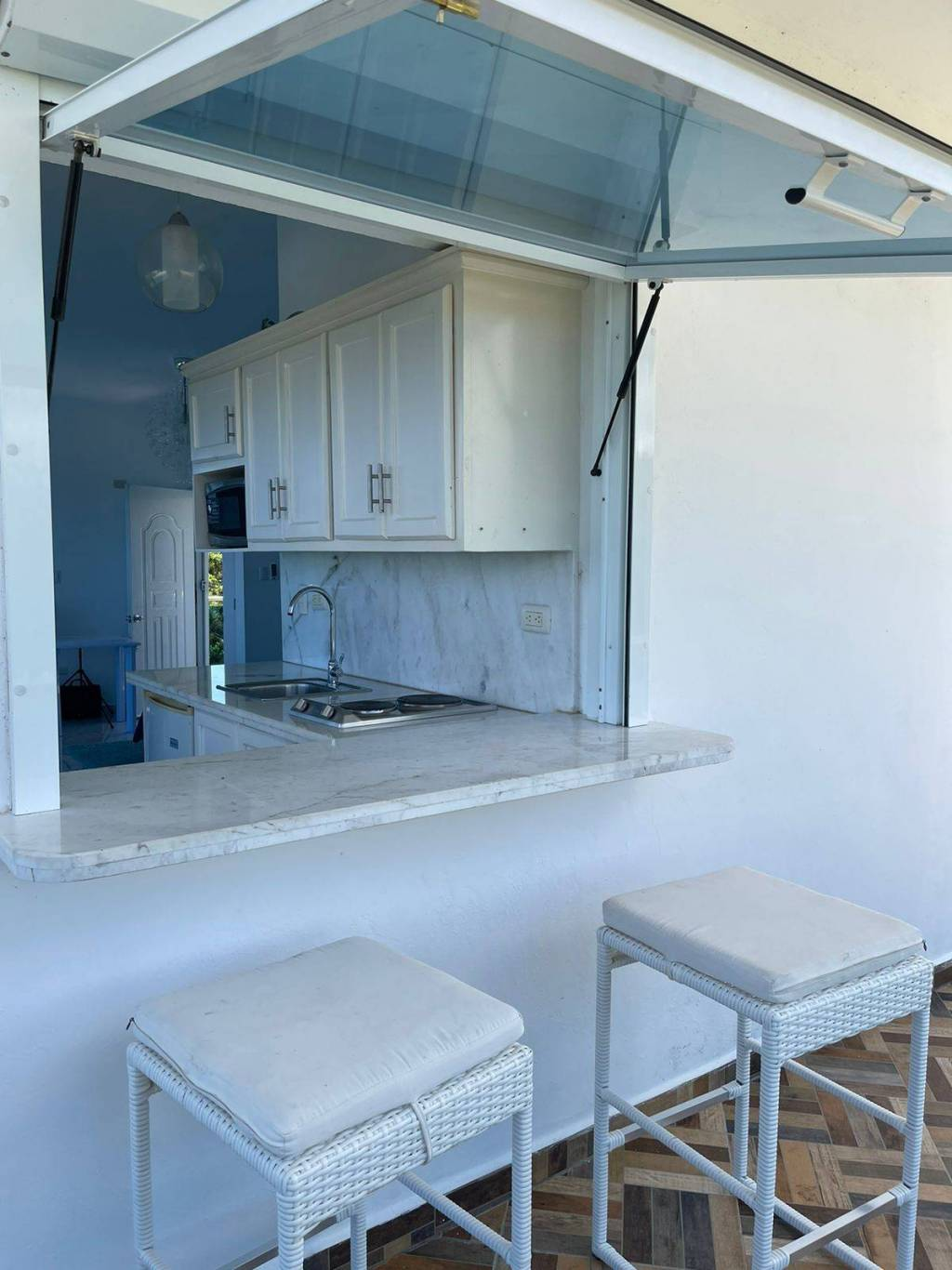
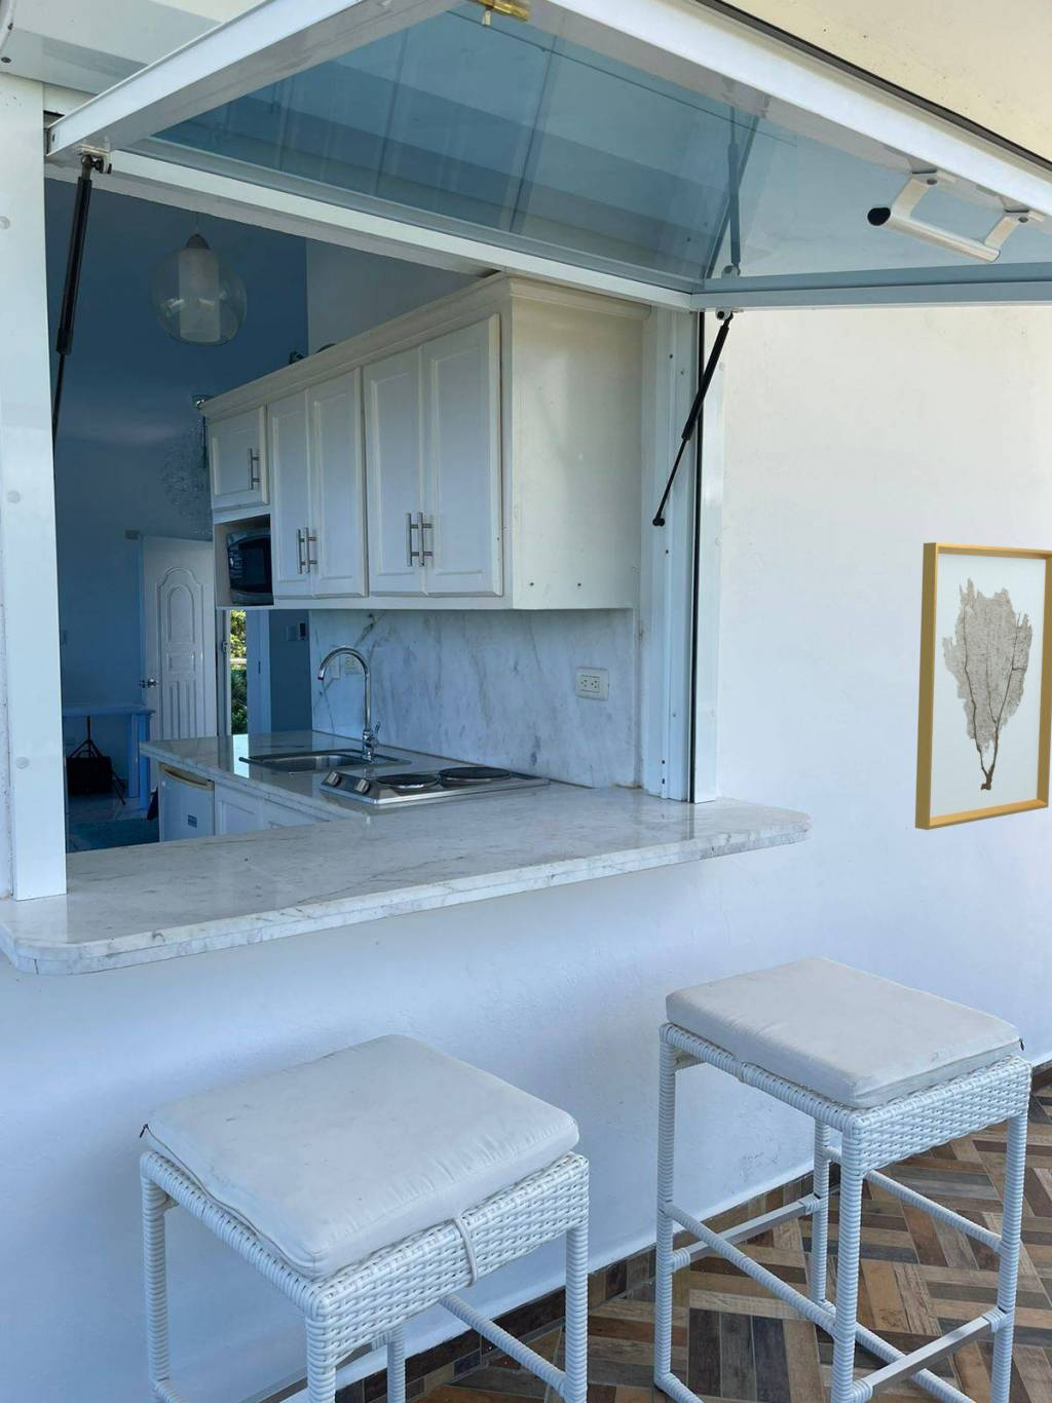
+ wall art [914,541,1052,831]
